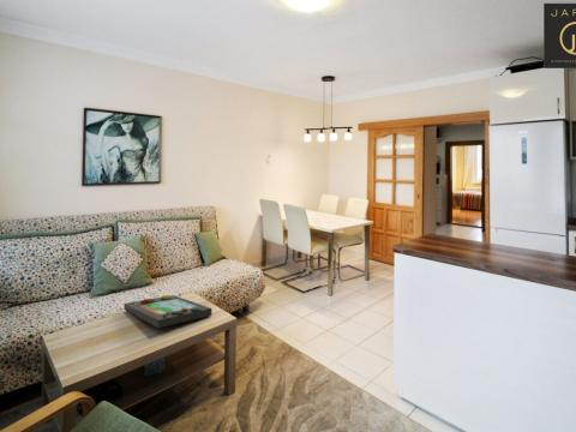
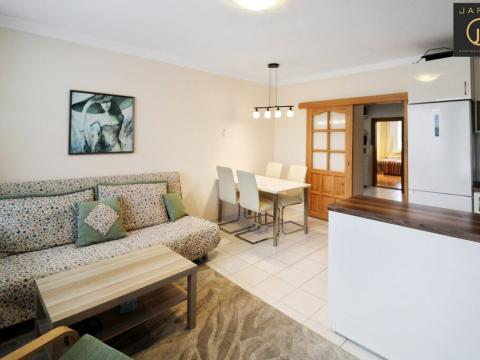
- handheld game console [122,294,212,329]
